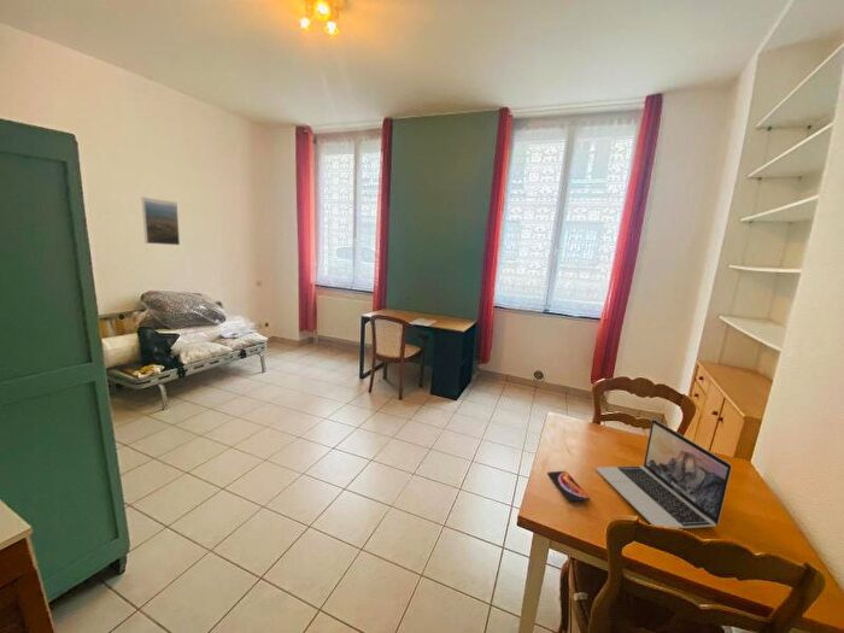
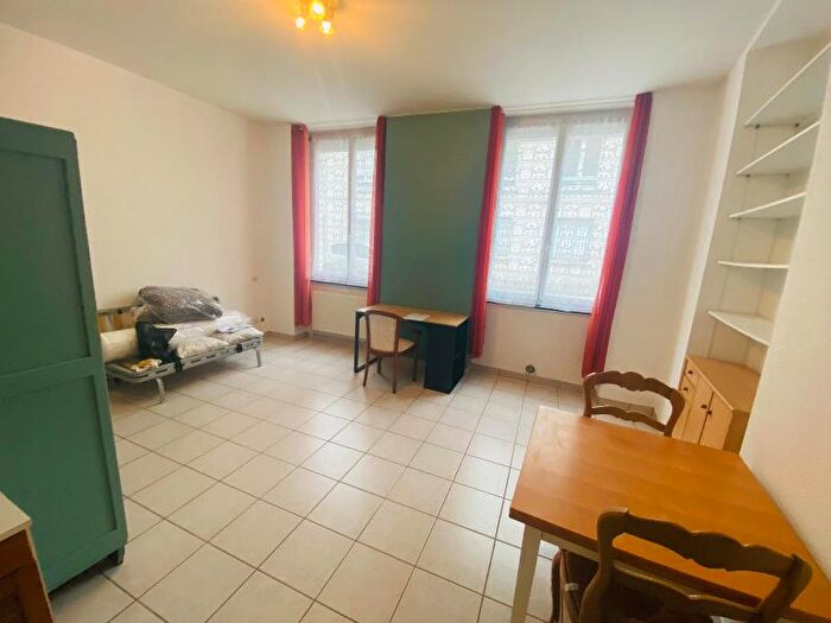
- smartphone [546,470,592,503]
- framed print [141,197,181,246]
- laptop [594,418,733,529]
